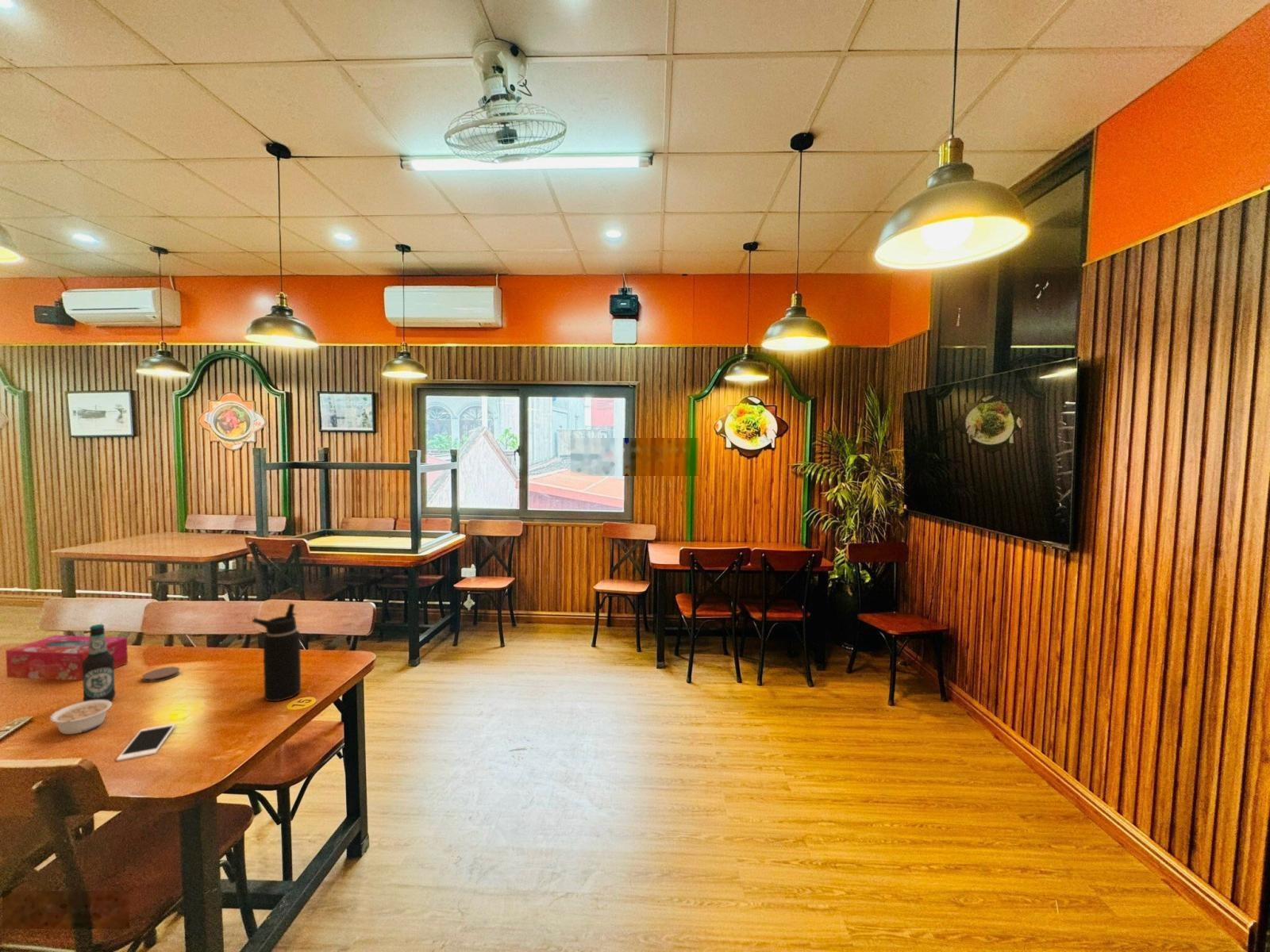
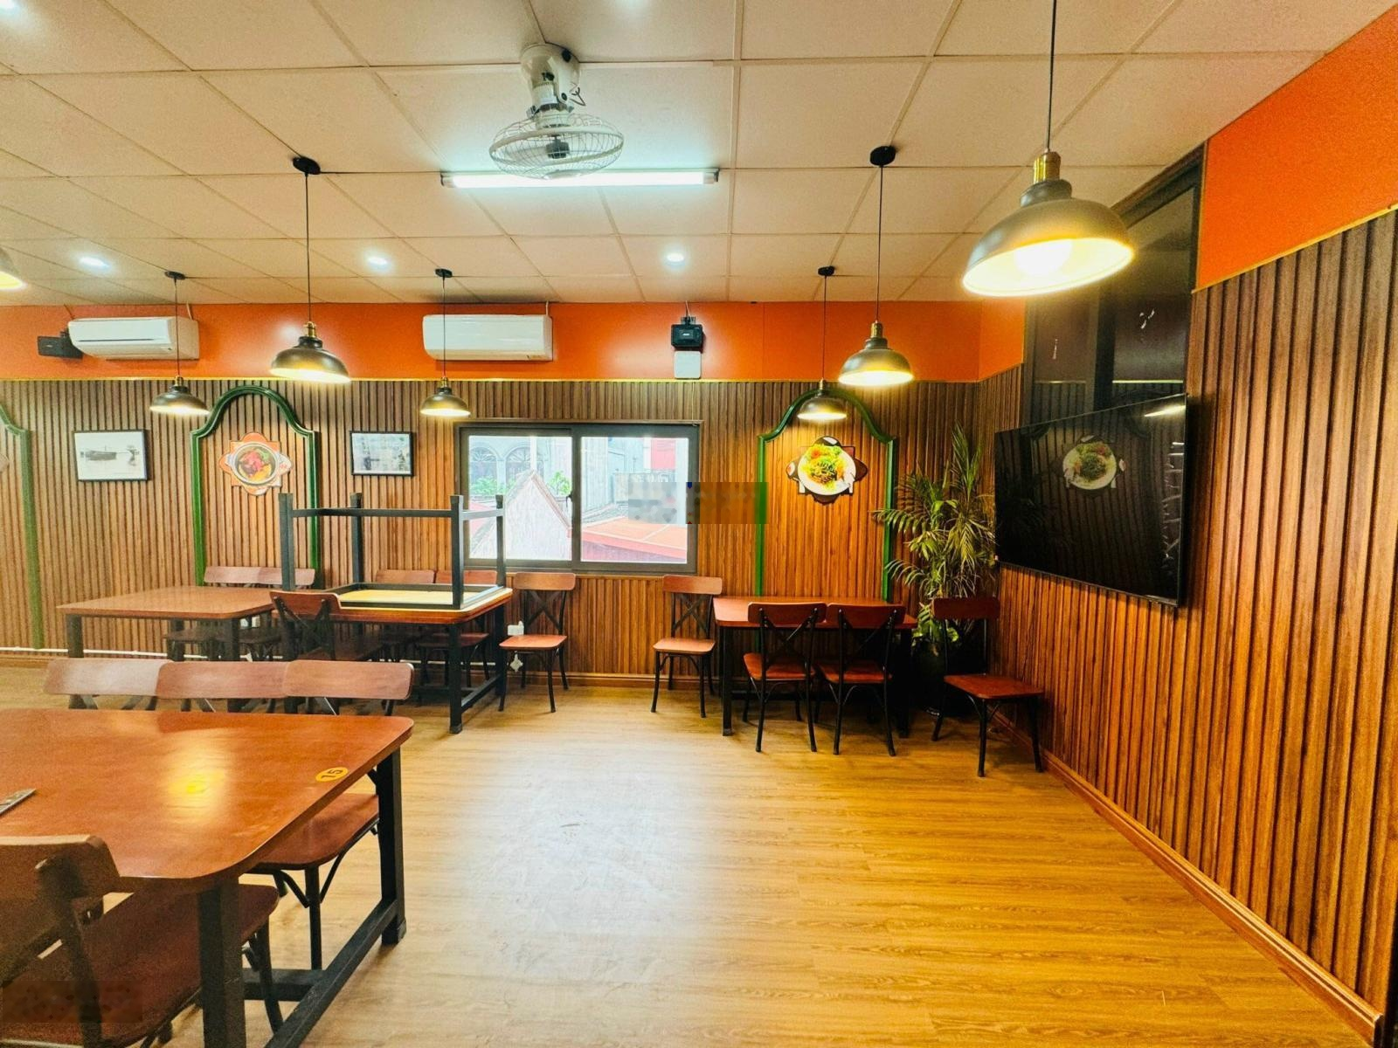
- tissue box [5,635,129,681]
- legume [49,700,113,735]
- coaster [141,666,181,683]
- bottle [82,624,116,702]
- water bottle [251,603,302,702]
- cell phone [116,723,177,762]
